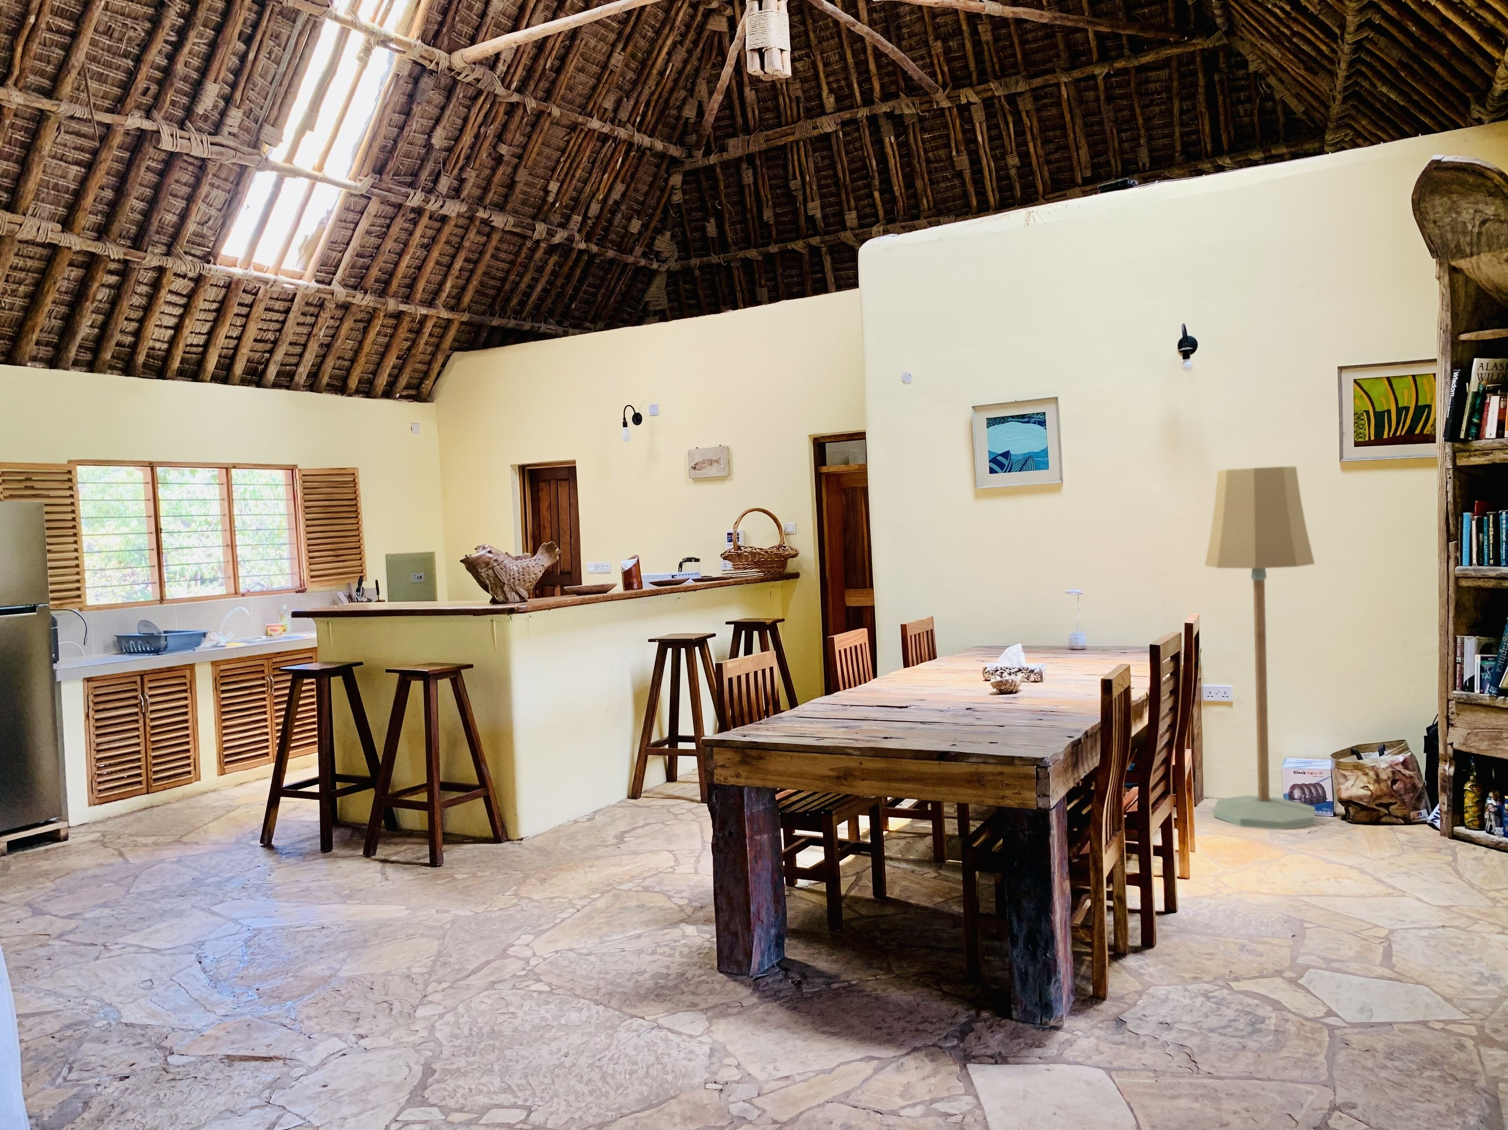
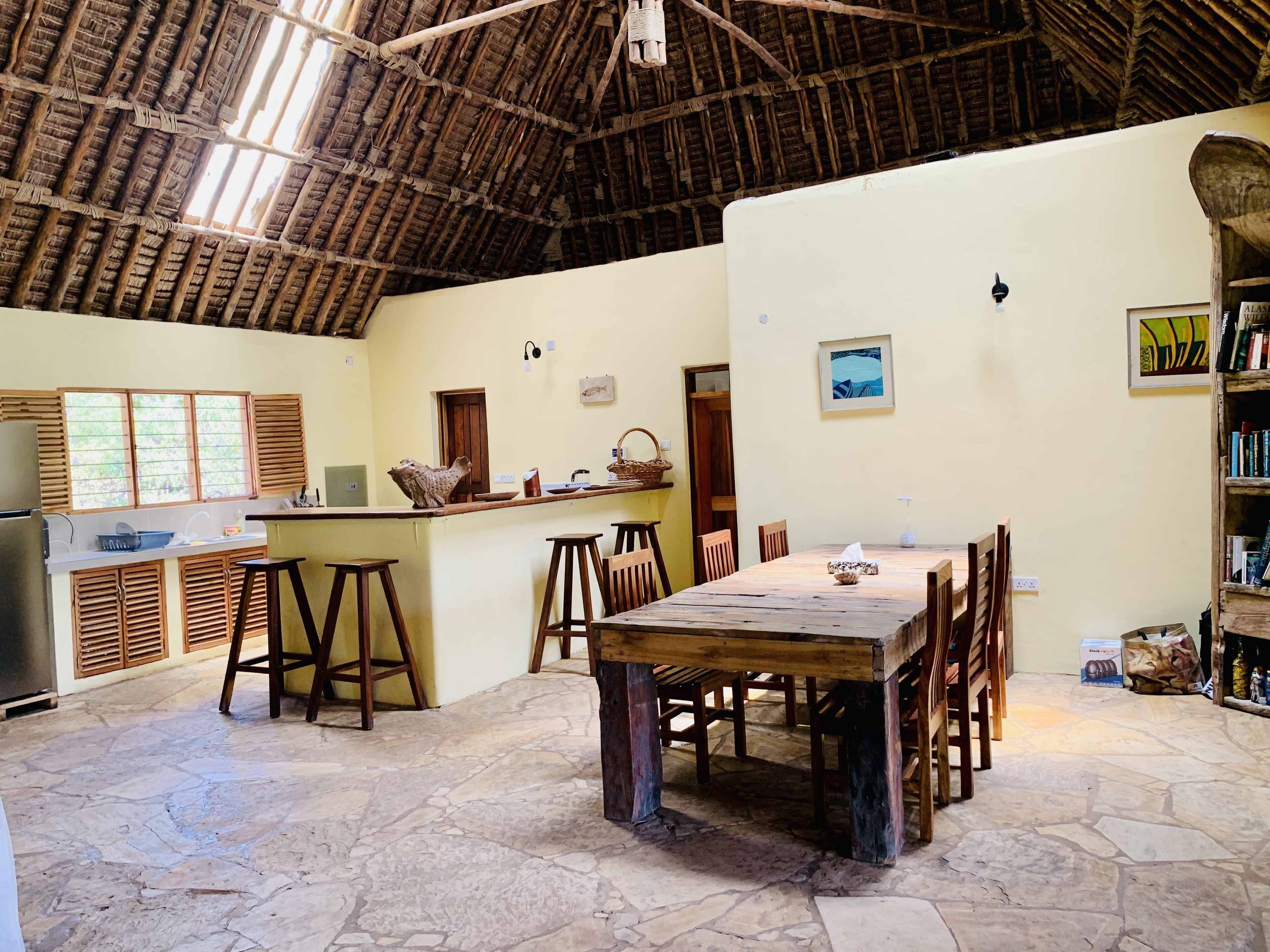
- floor lamp [1204,465,1316,830]
